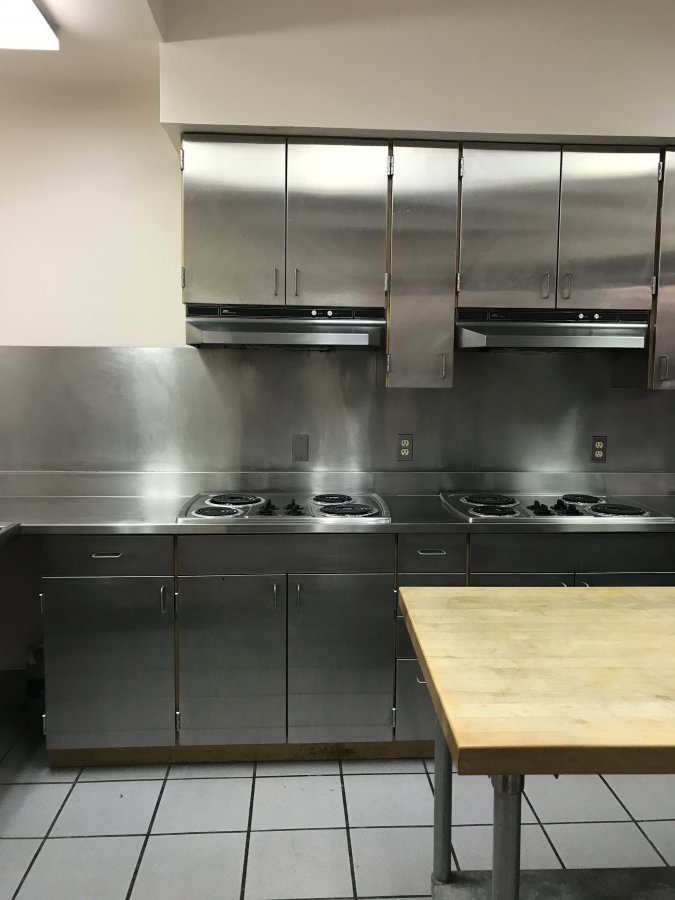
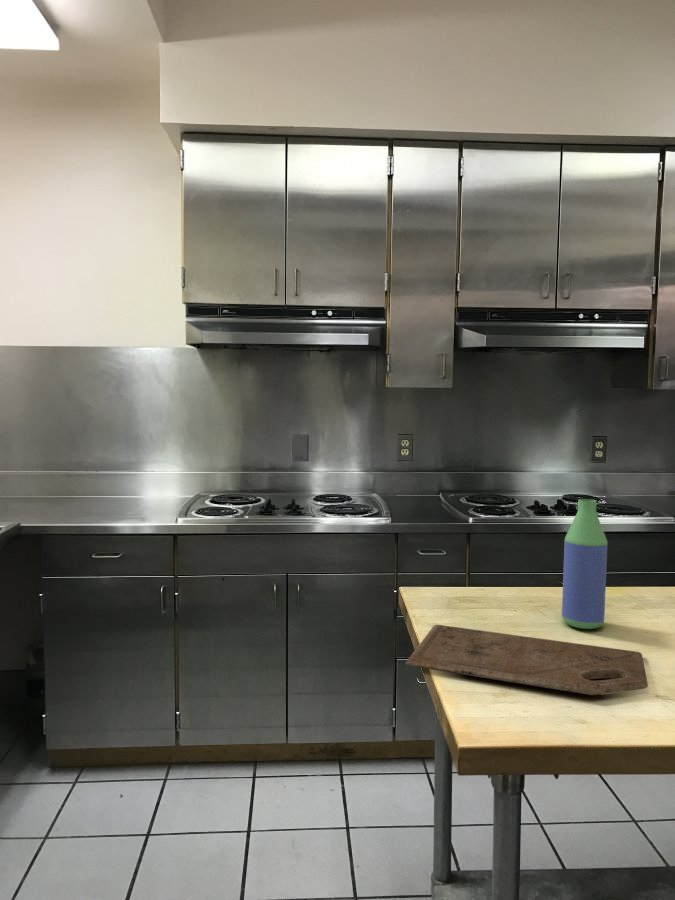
+ cutting board [405,624,649,696]
+ bottle [561,498,608,630]
